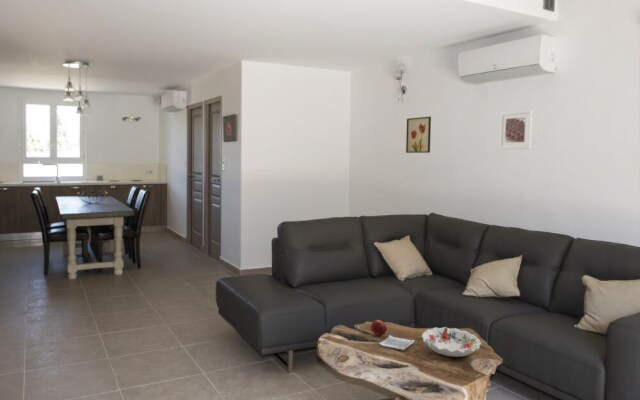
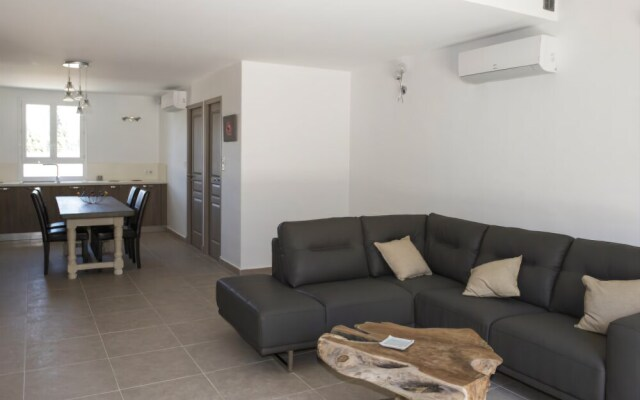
- decorative bowl [421,326,482,358]
- fruit [370,319,388,337]
- wall art [405,116,432,154]
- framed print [498,109,534,150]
